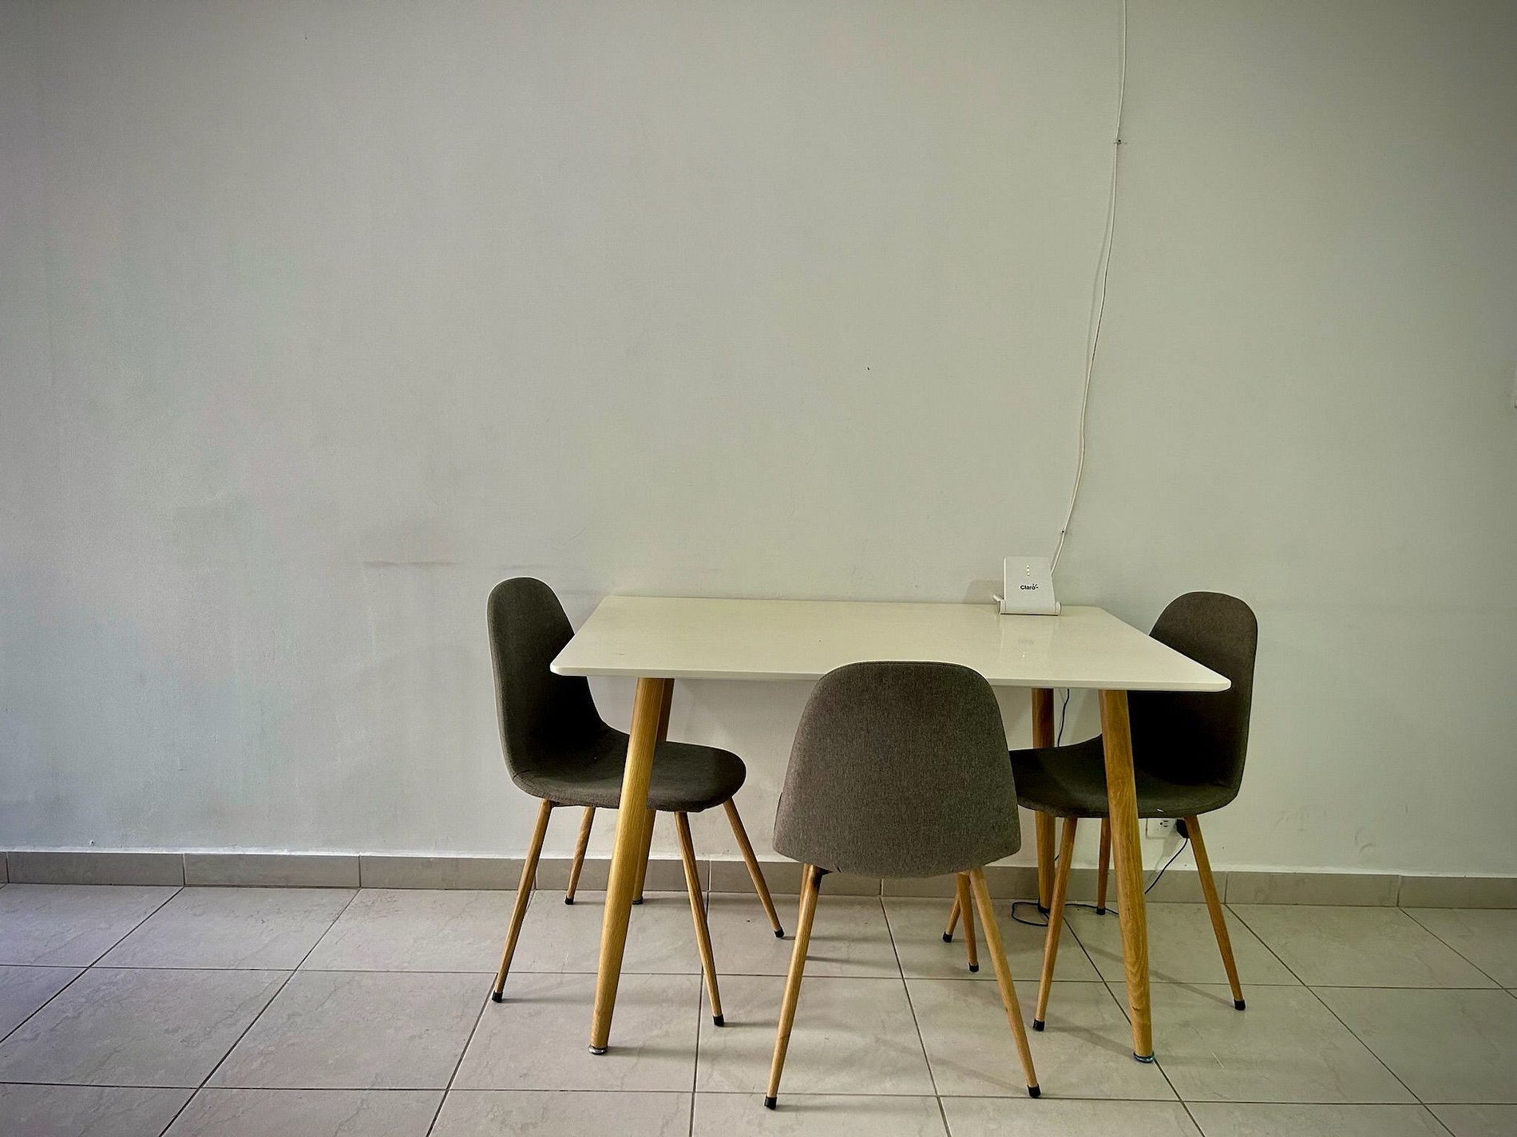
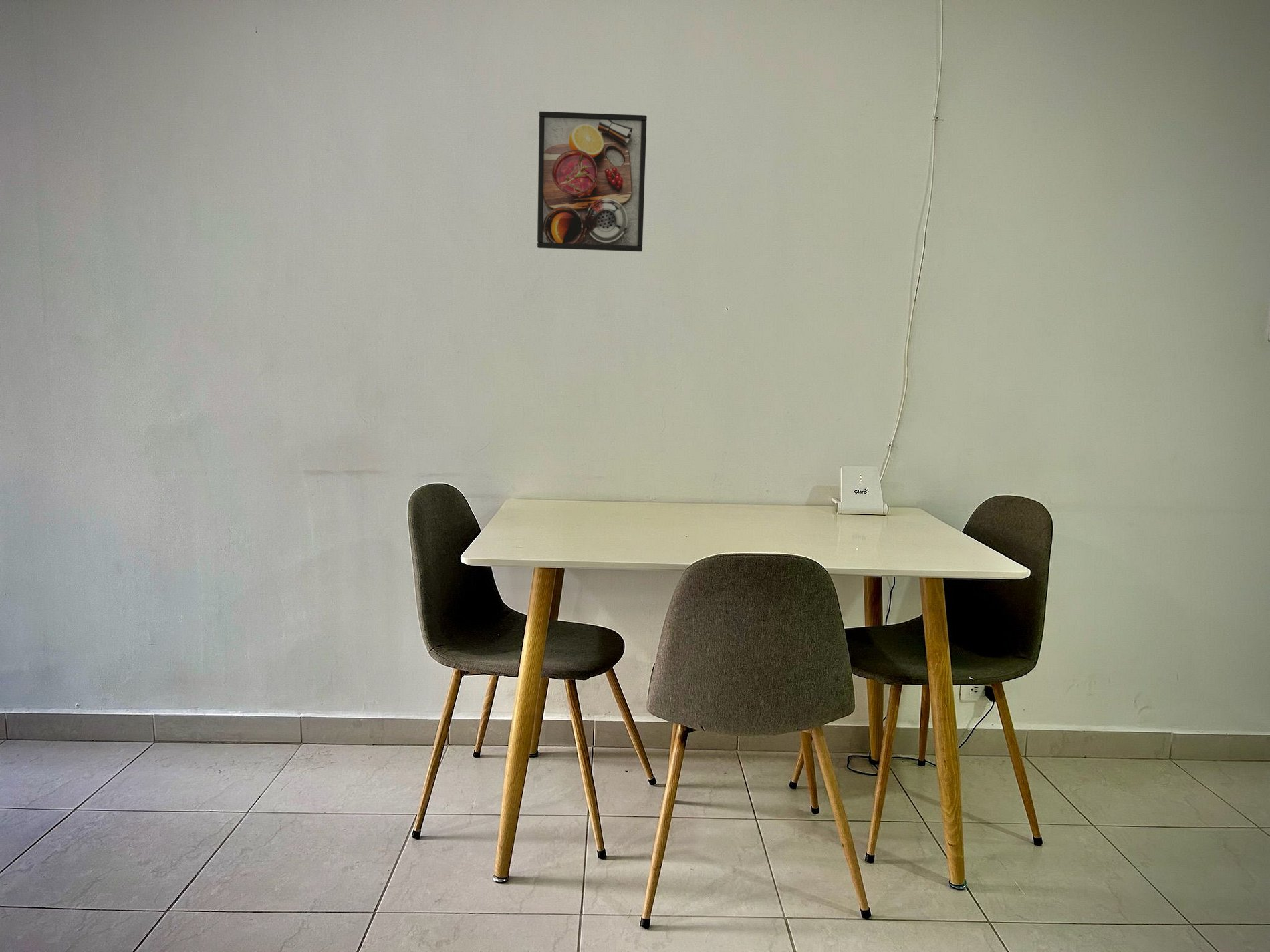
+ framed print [537,111,648,252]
